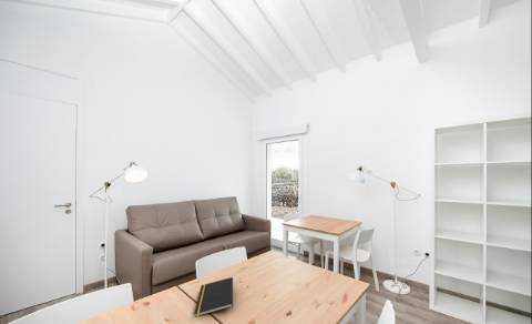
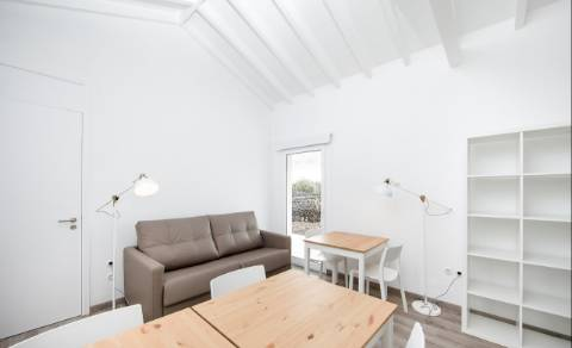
- notepad [193,276,234,318]
